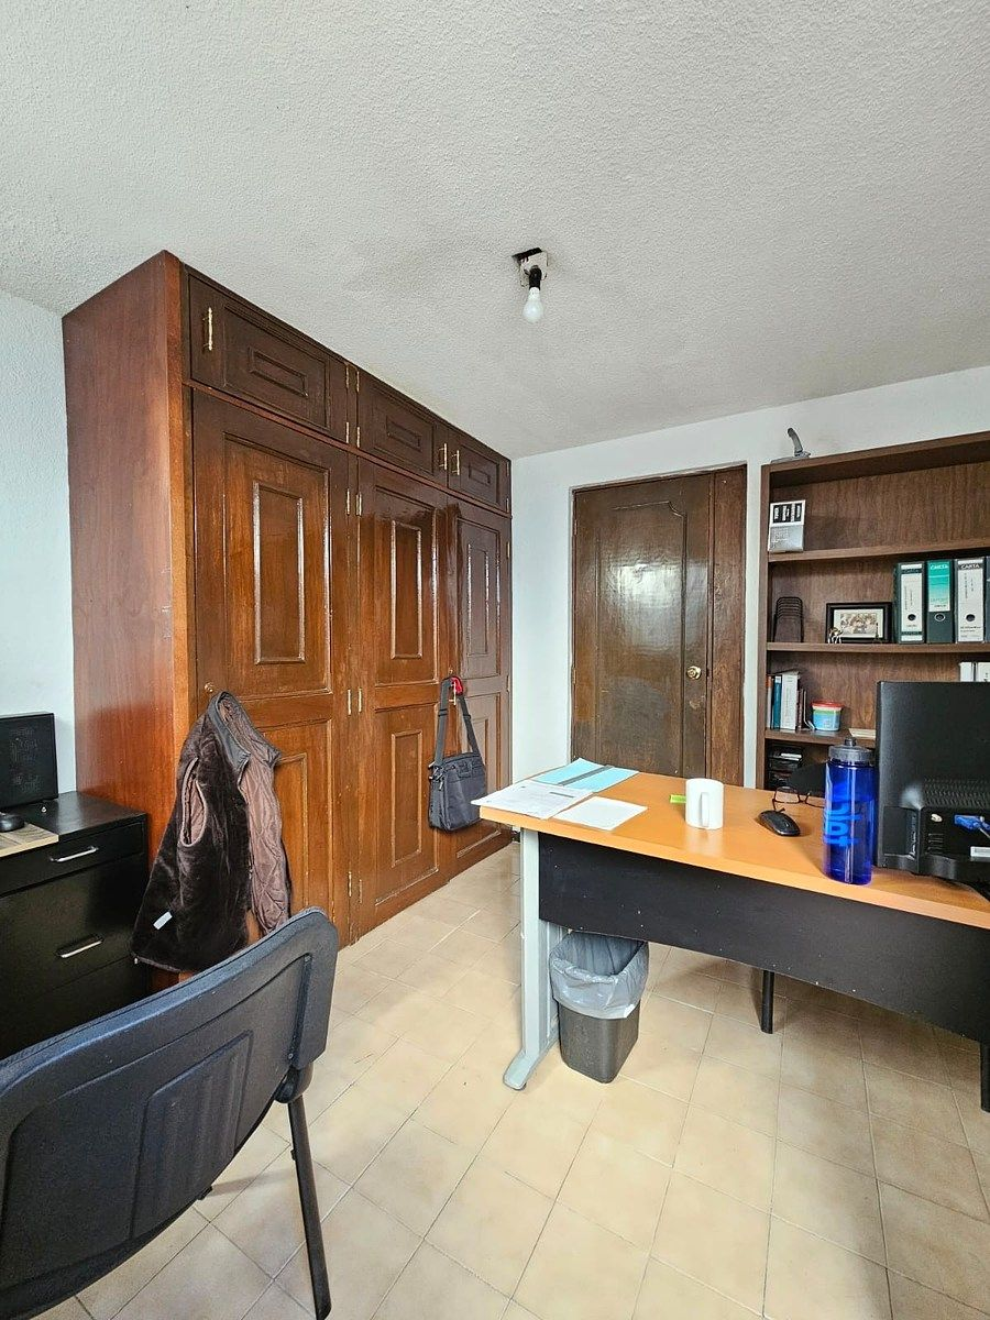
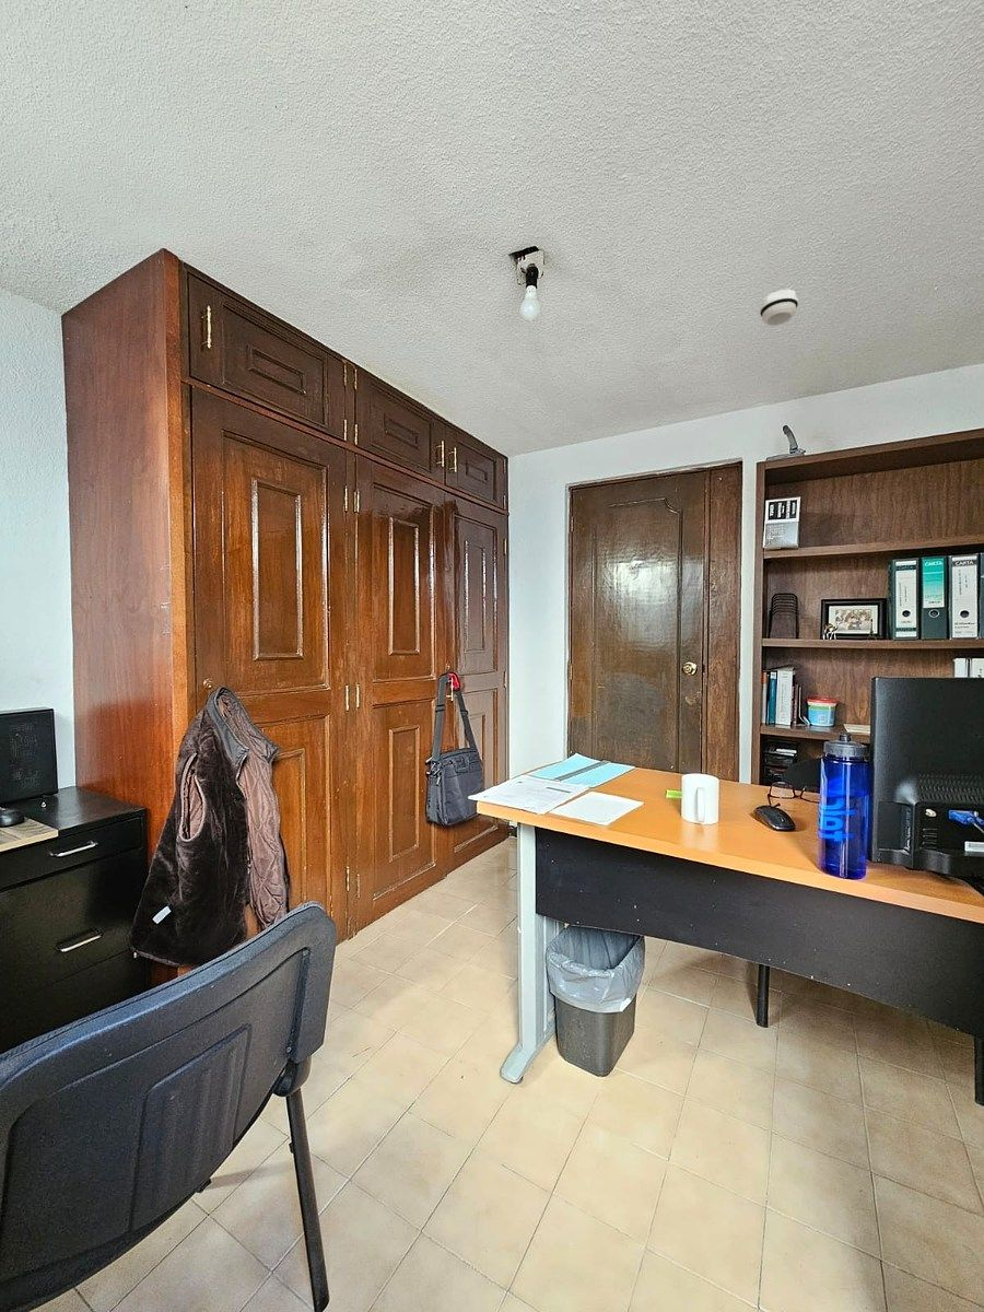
+ smoke detector [759,289,799,327]
